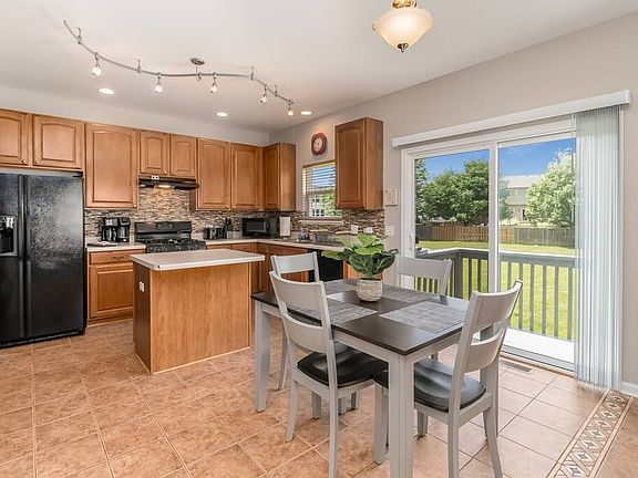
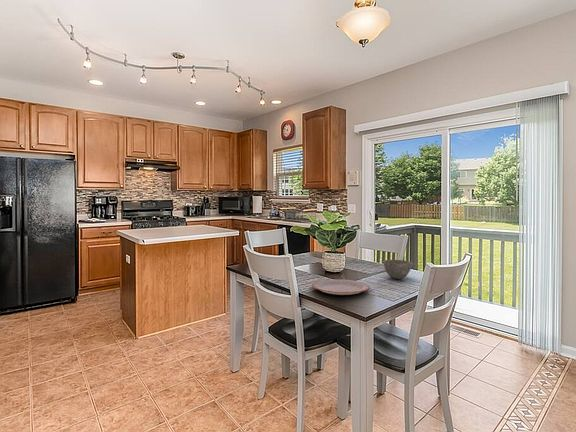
+ plate [311,278,371,296]
+ bowl [382,259,413,280]
